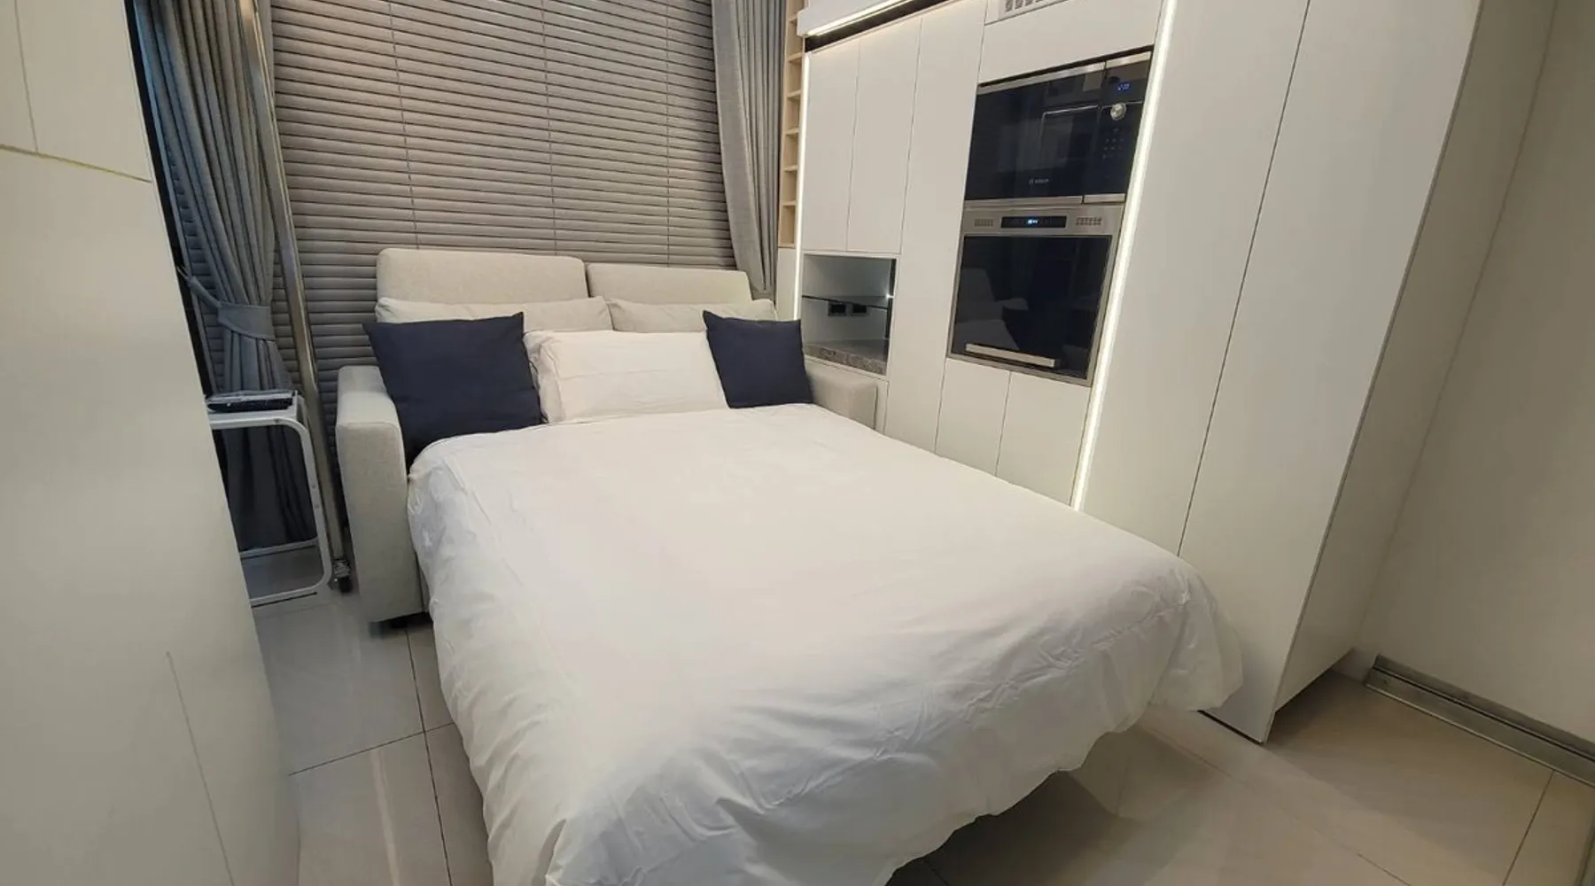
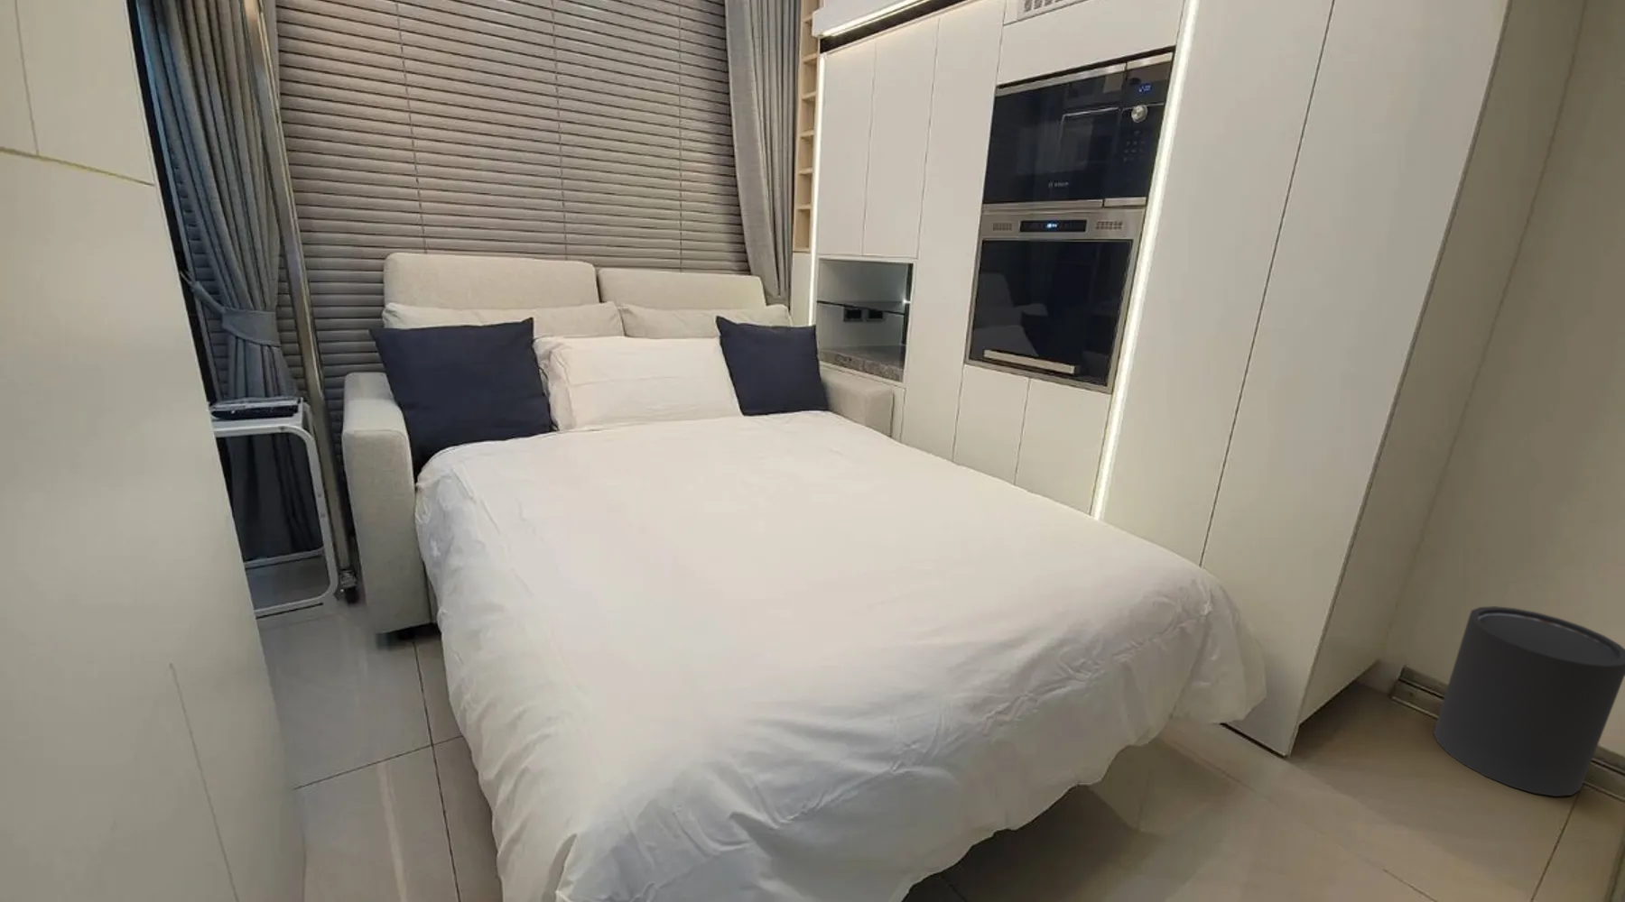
+ trash can [1433,605,1625,798]
